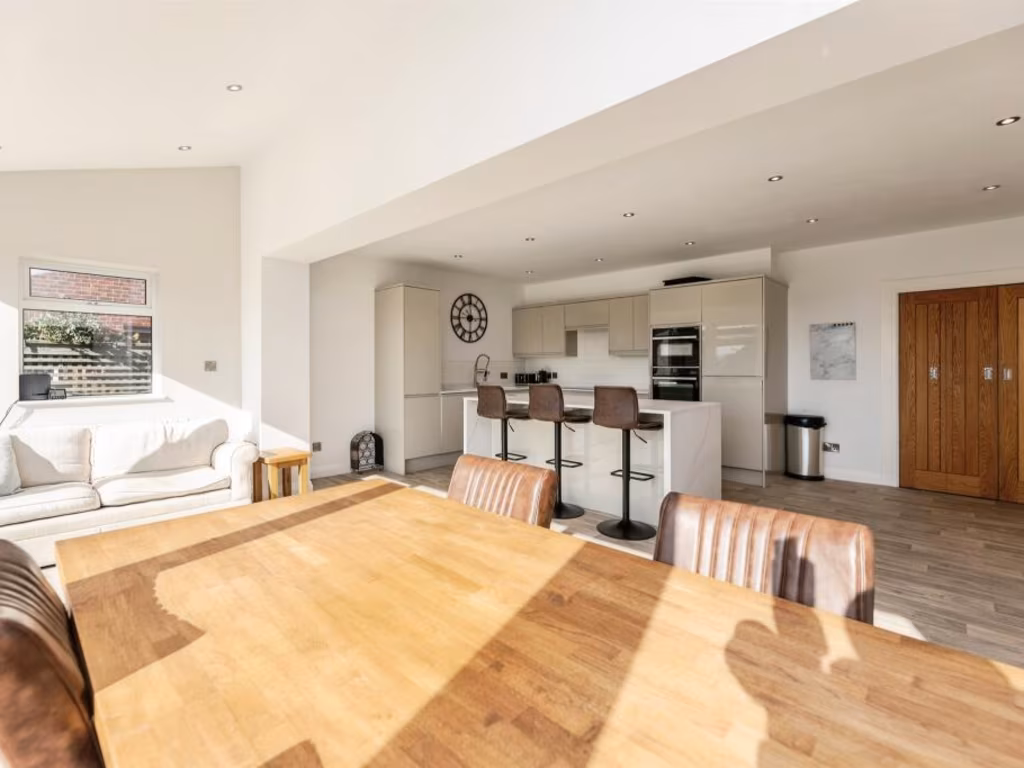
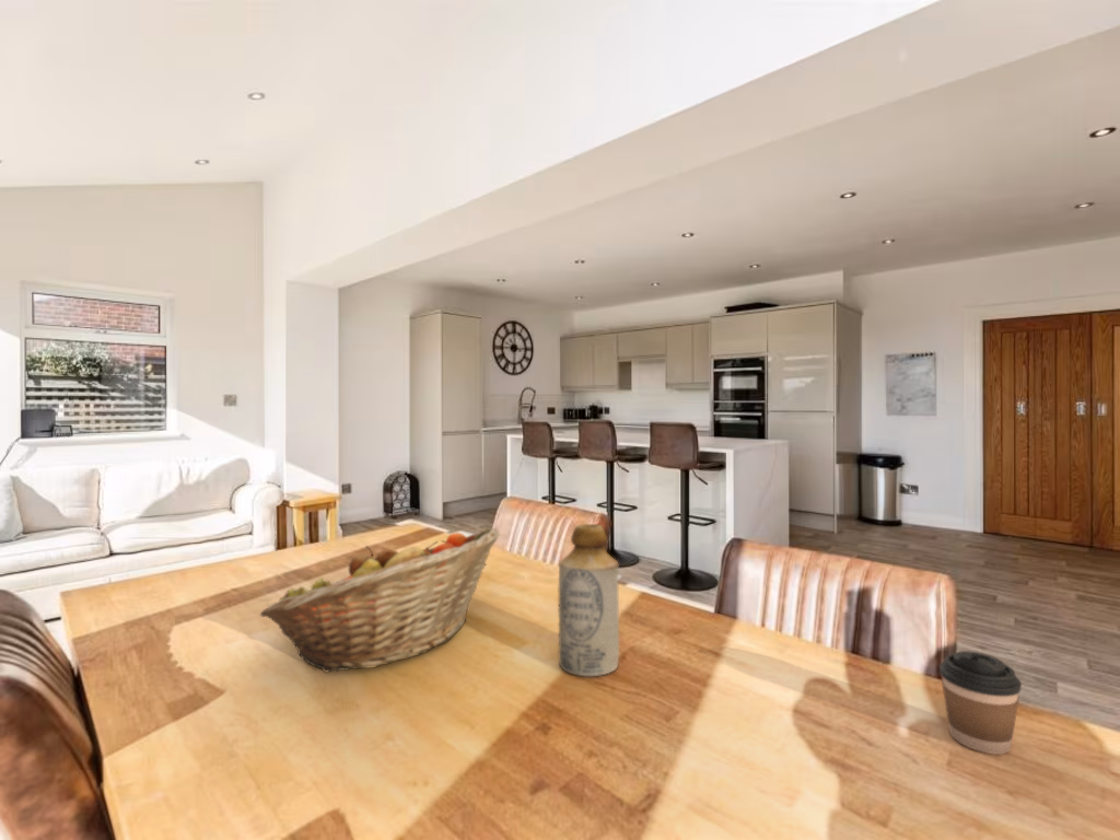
+ fruit basket [259,527,501,674]
+ coffee cup [938,650,1023,756]
+ bottle [557,523,620,677]
